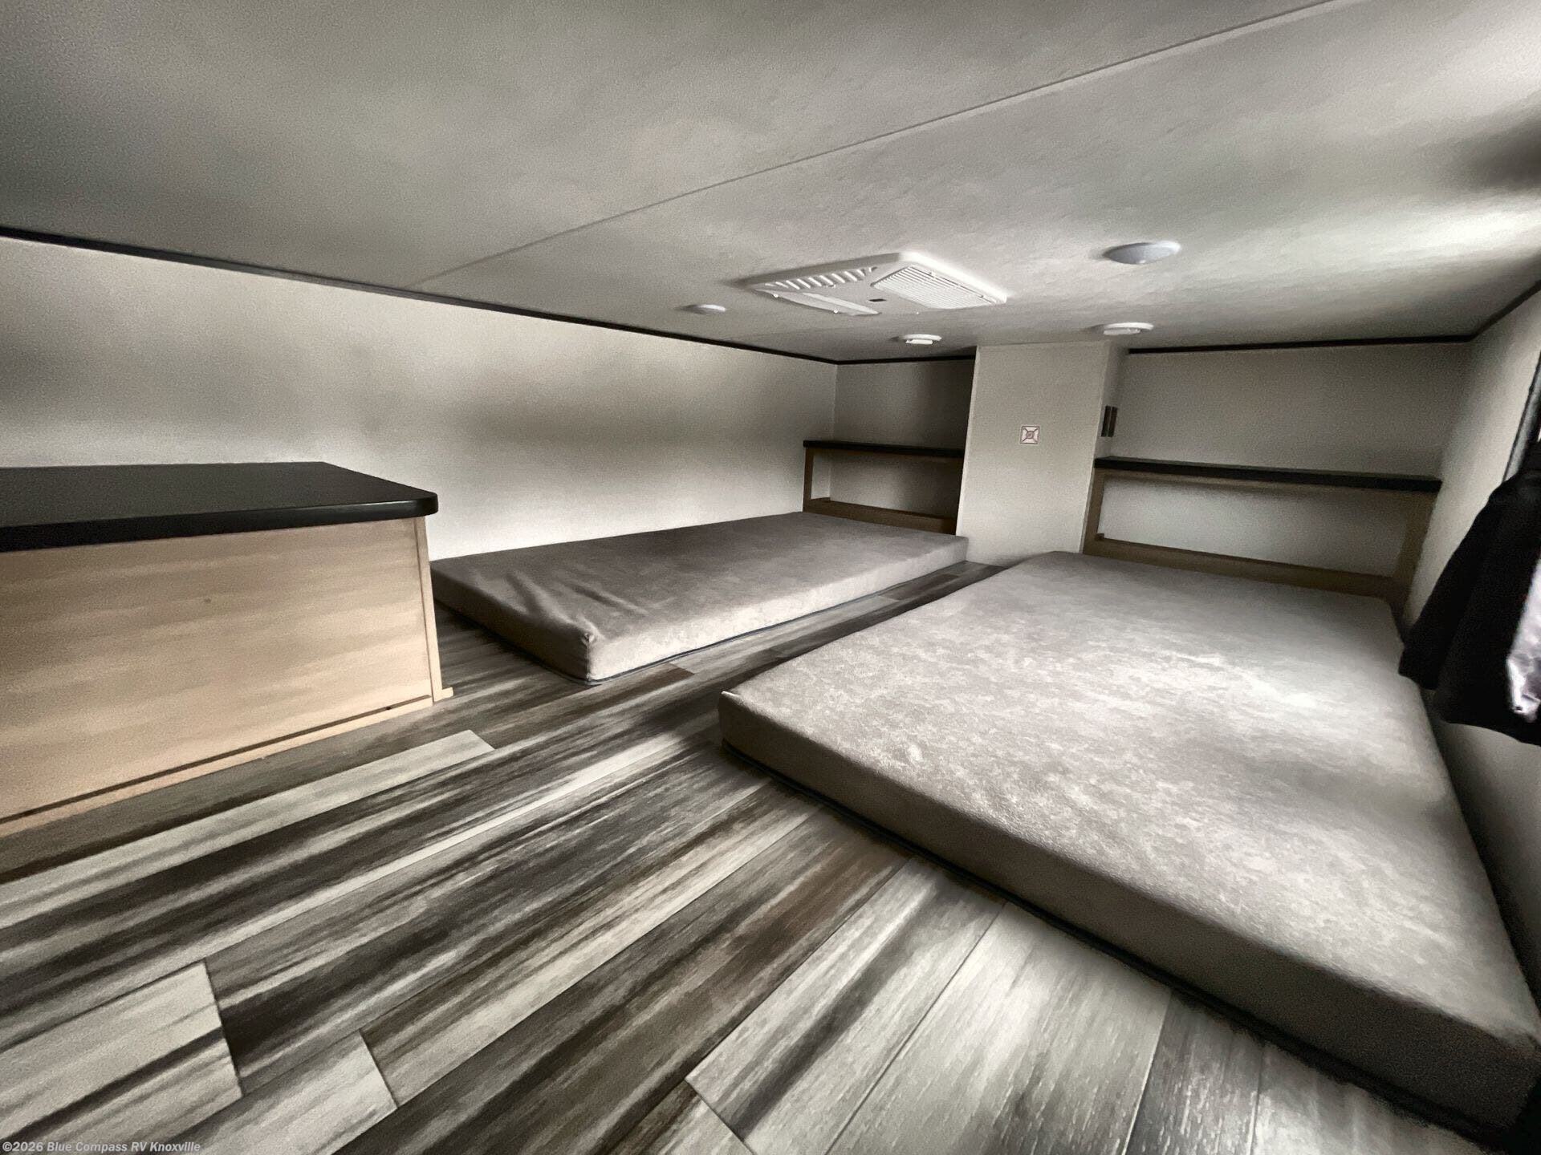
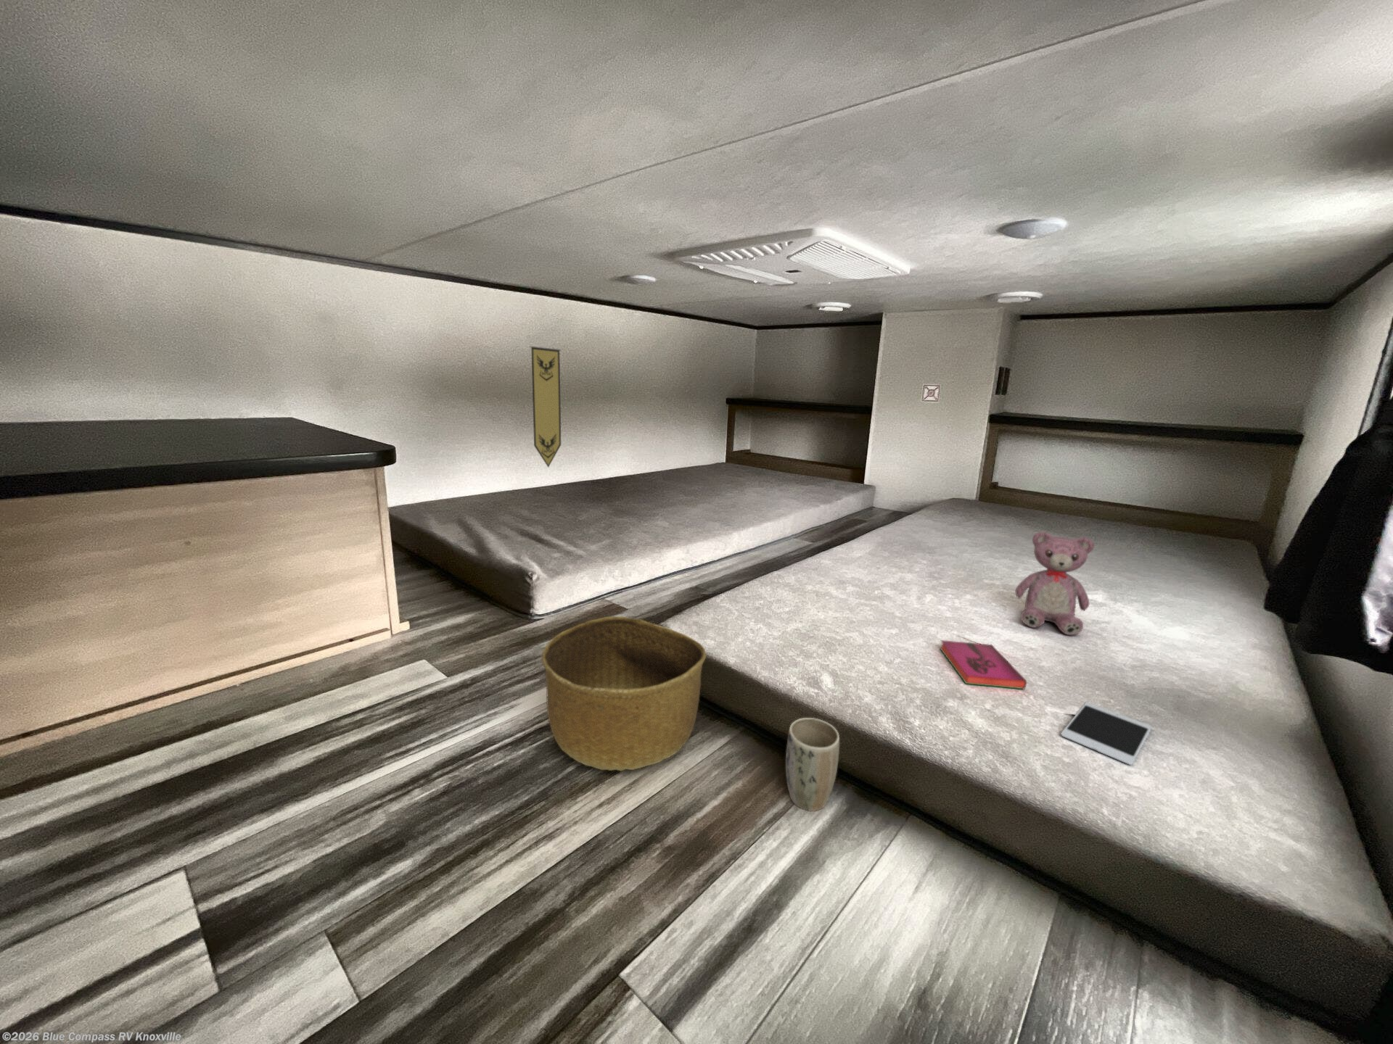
+ teddy bear [1015,532,1095,636]
+ basket [541,615,706,771]
+ pennant [529,345,562,468]
+ hardback book [939,639,1028,690]
+ tablet [1060,702,1153,765]
+ plant pot [785,717,840,812]
